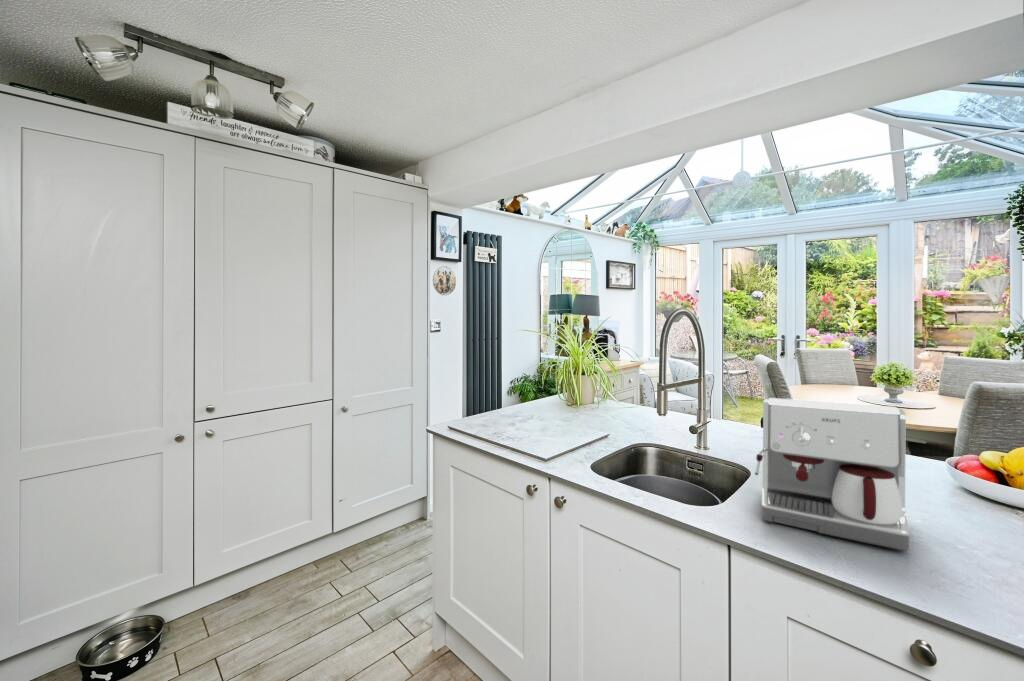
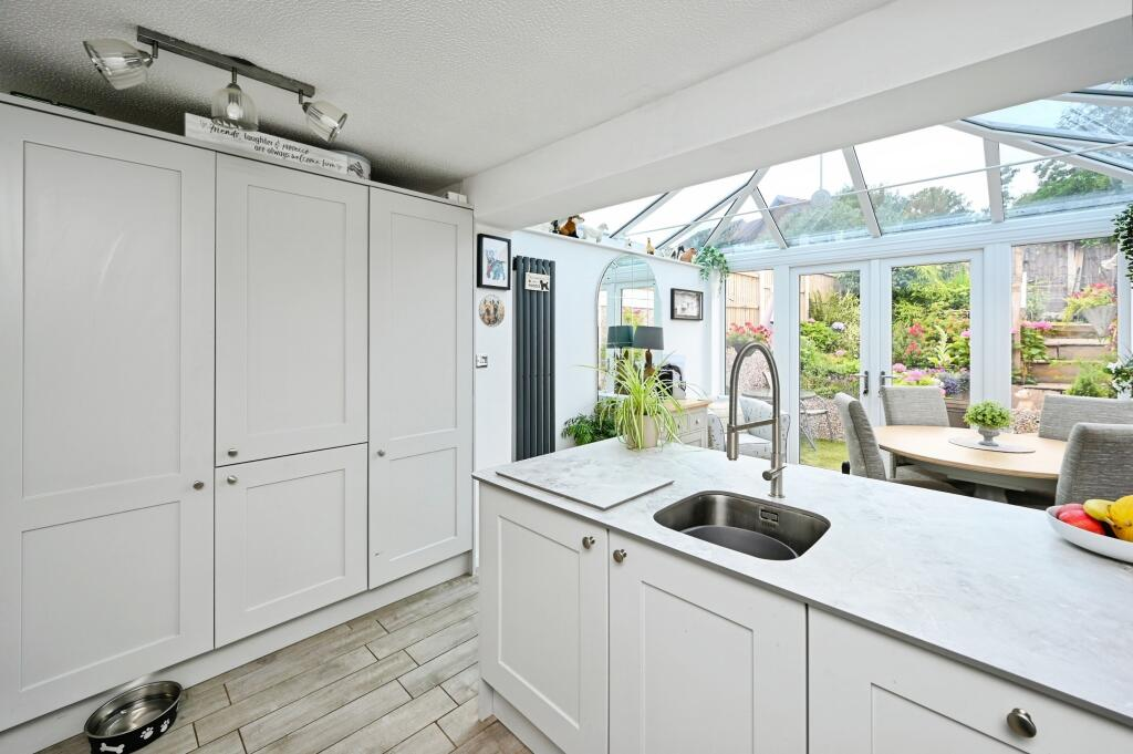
- coffee maker [754,397,911,552]
